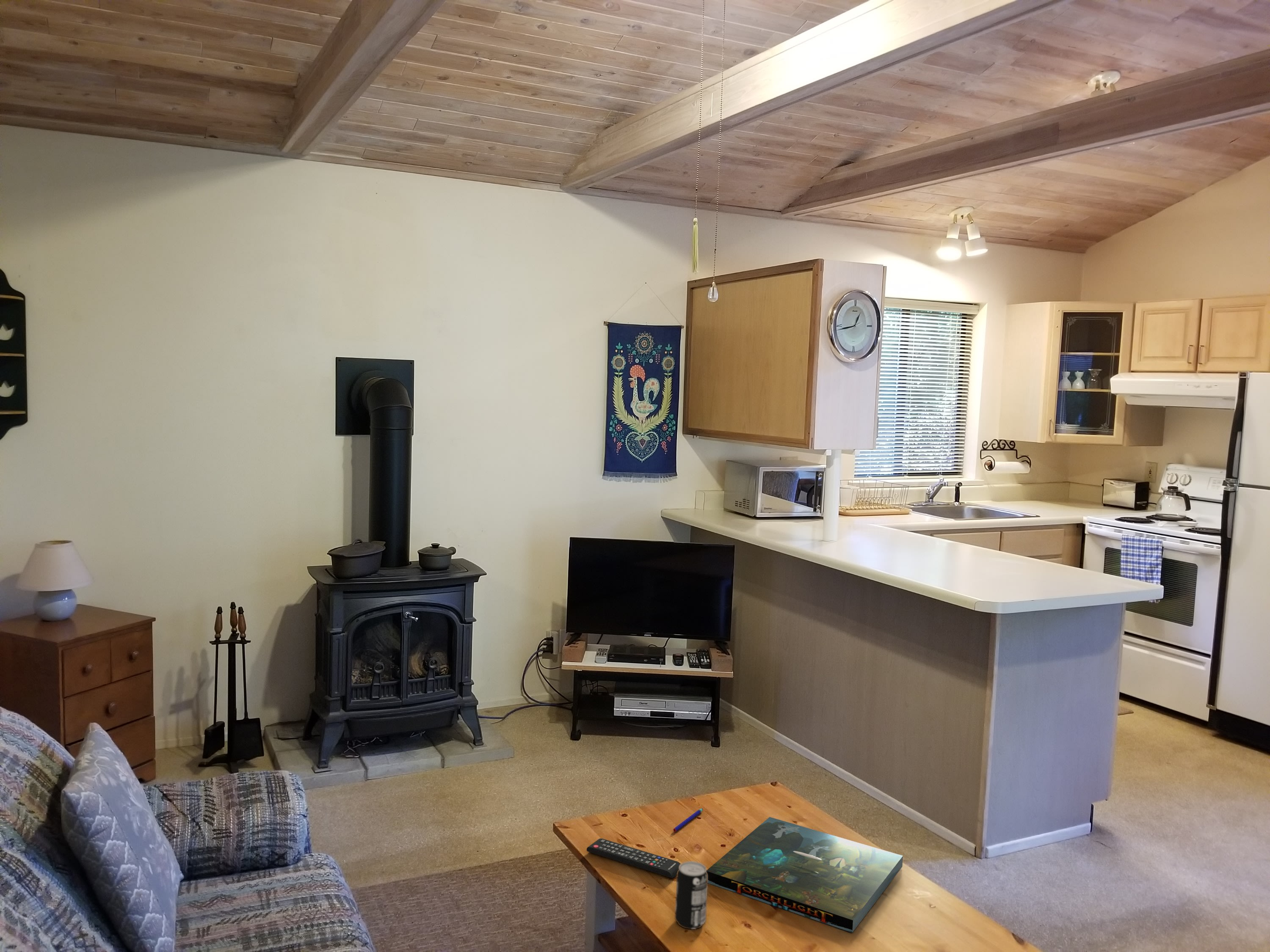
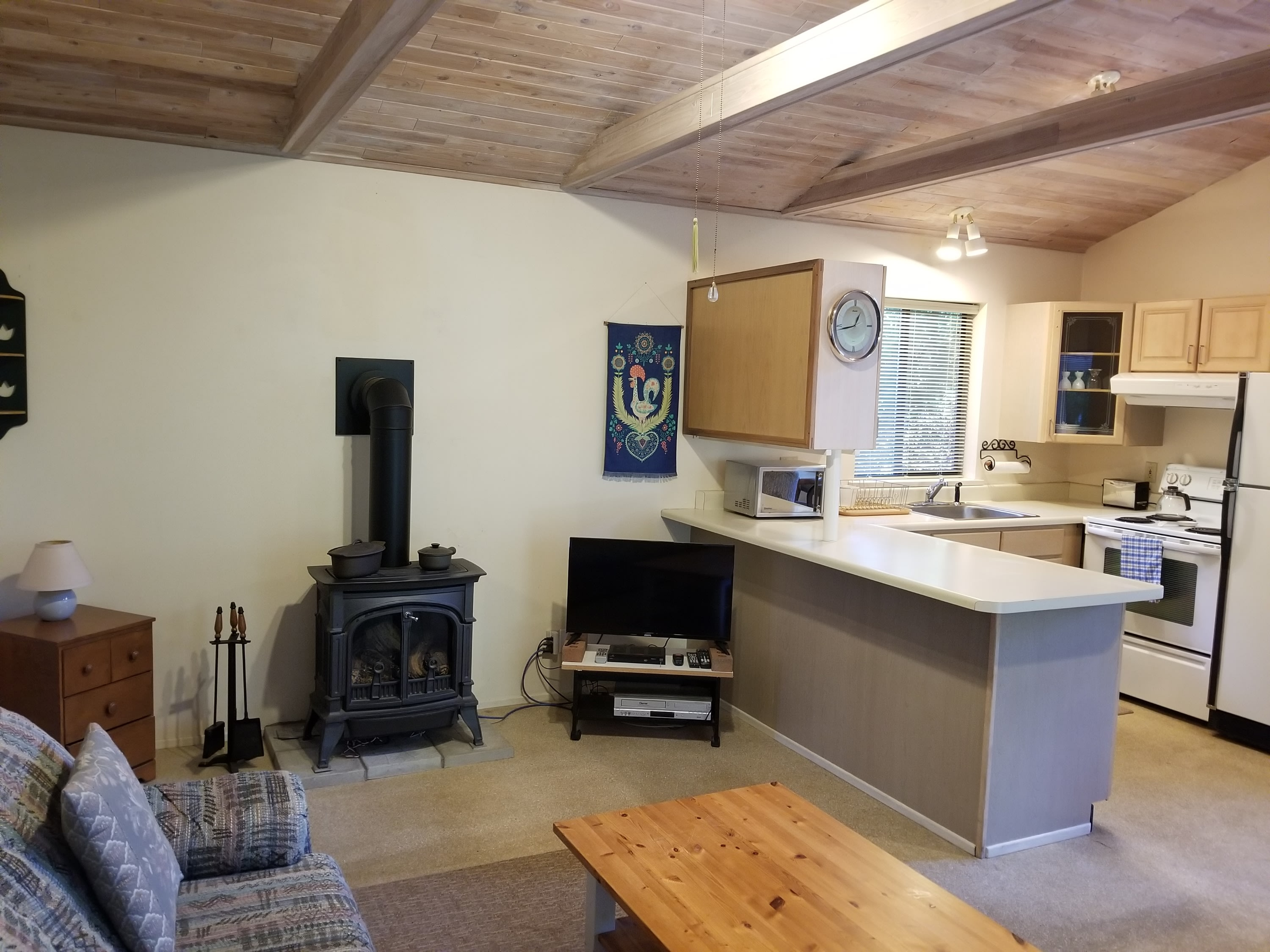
- board game [706,817,903,933]
- remote control [586,838,681,879]
- beverage can [674,861,708,930]
- pen [673,808,704,832]
